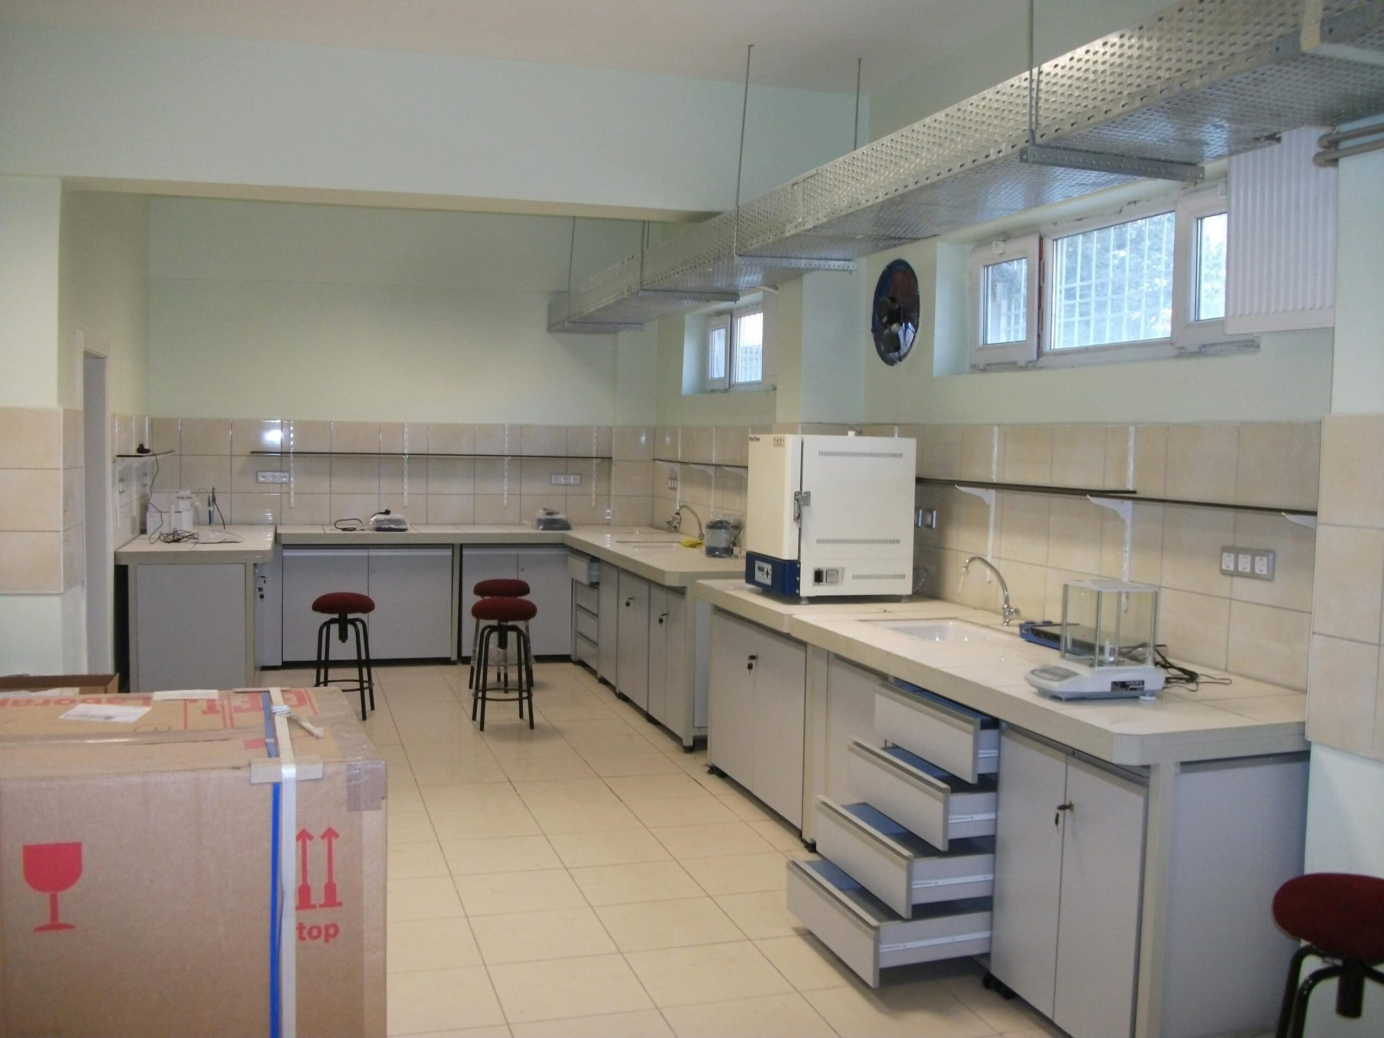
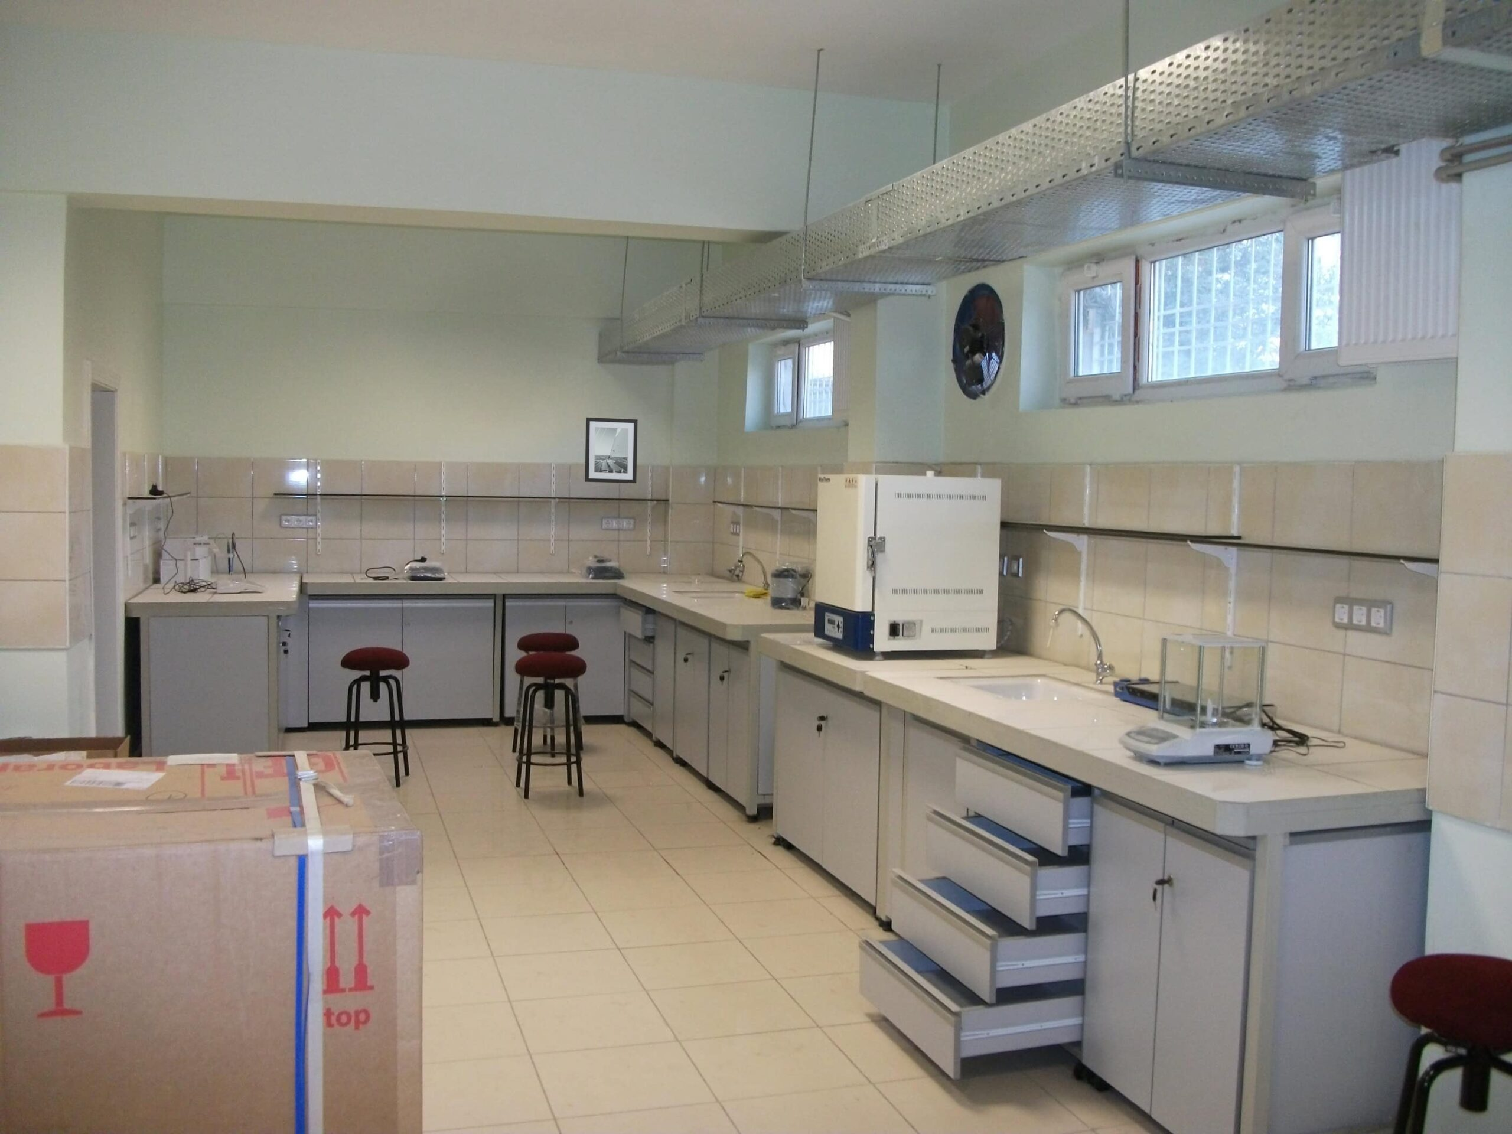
+ wall art [585,417,638,484]
